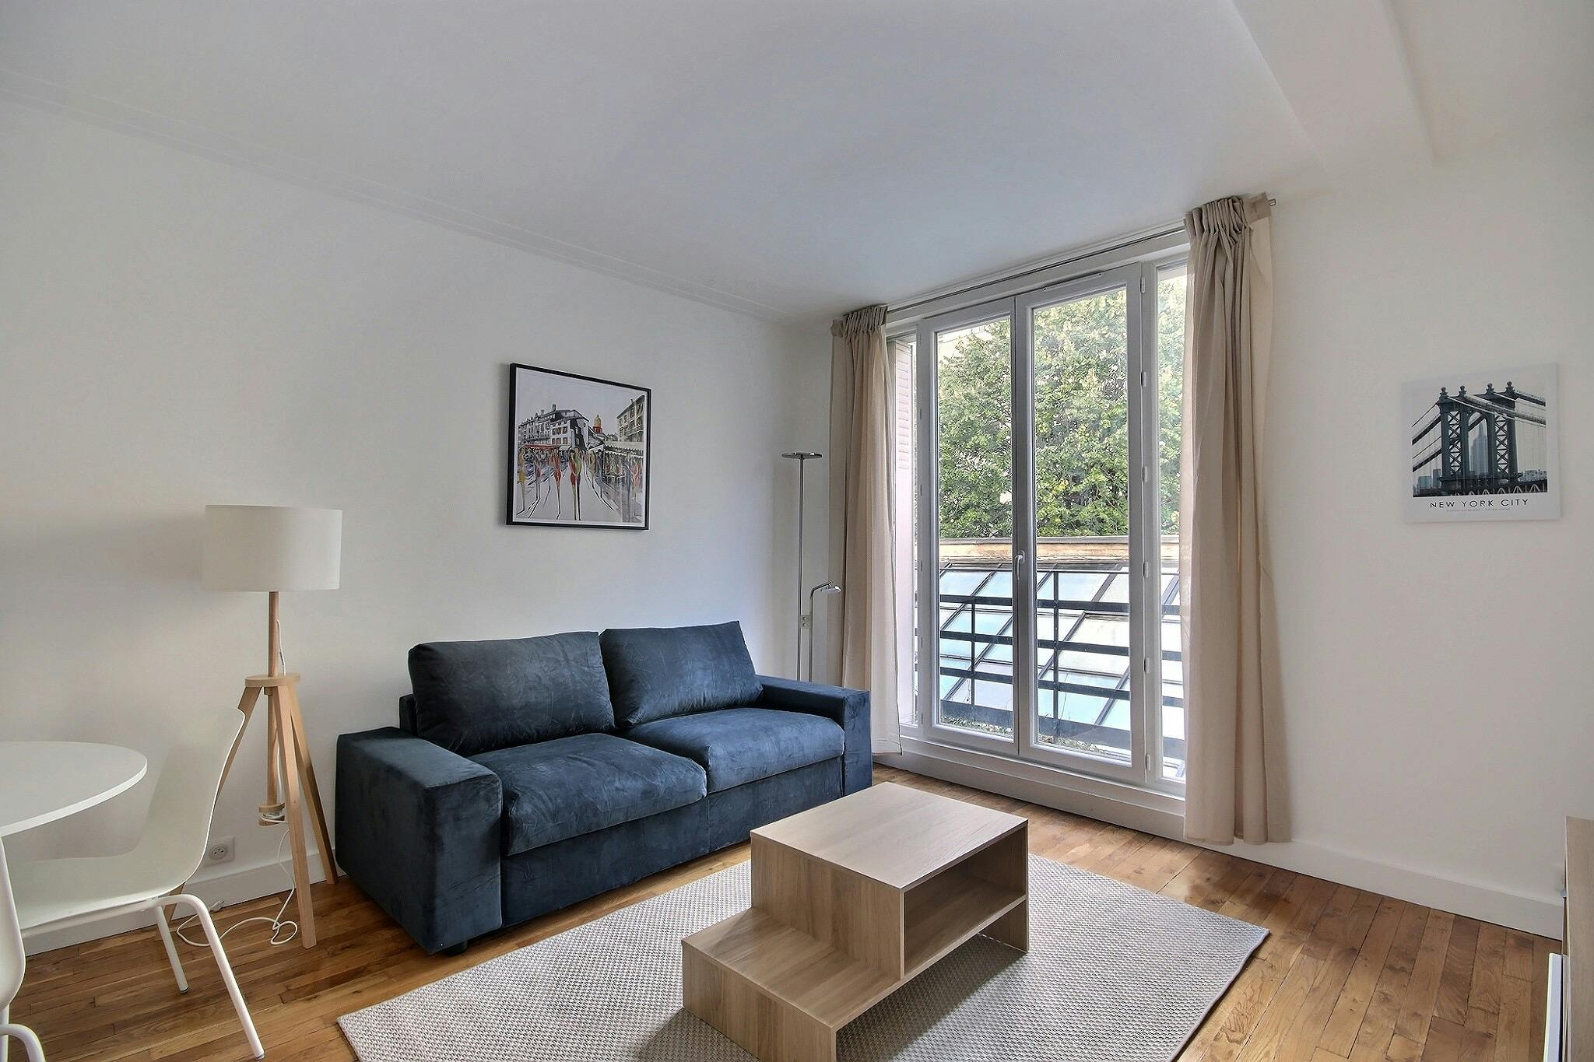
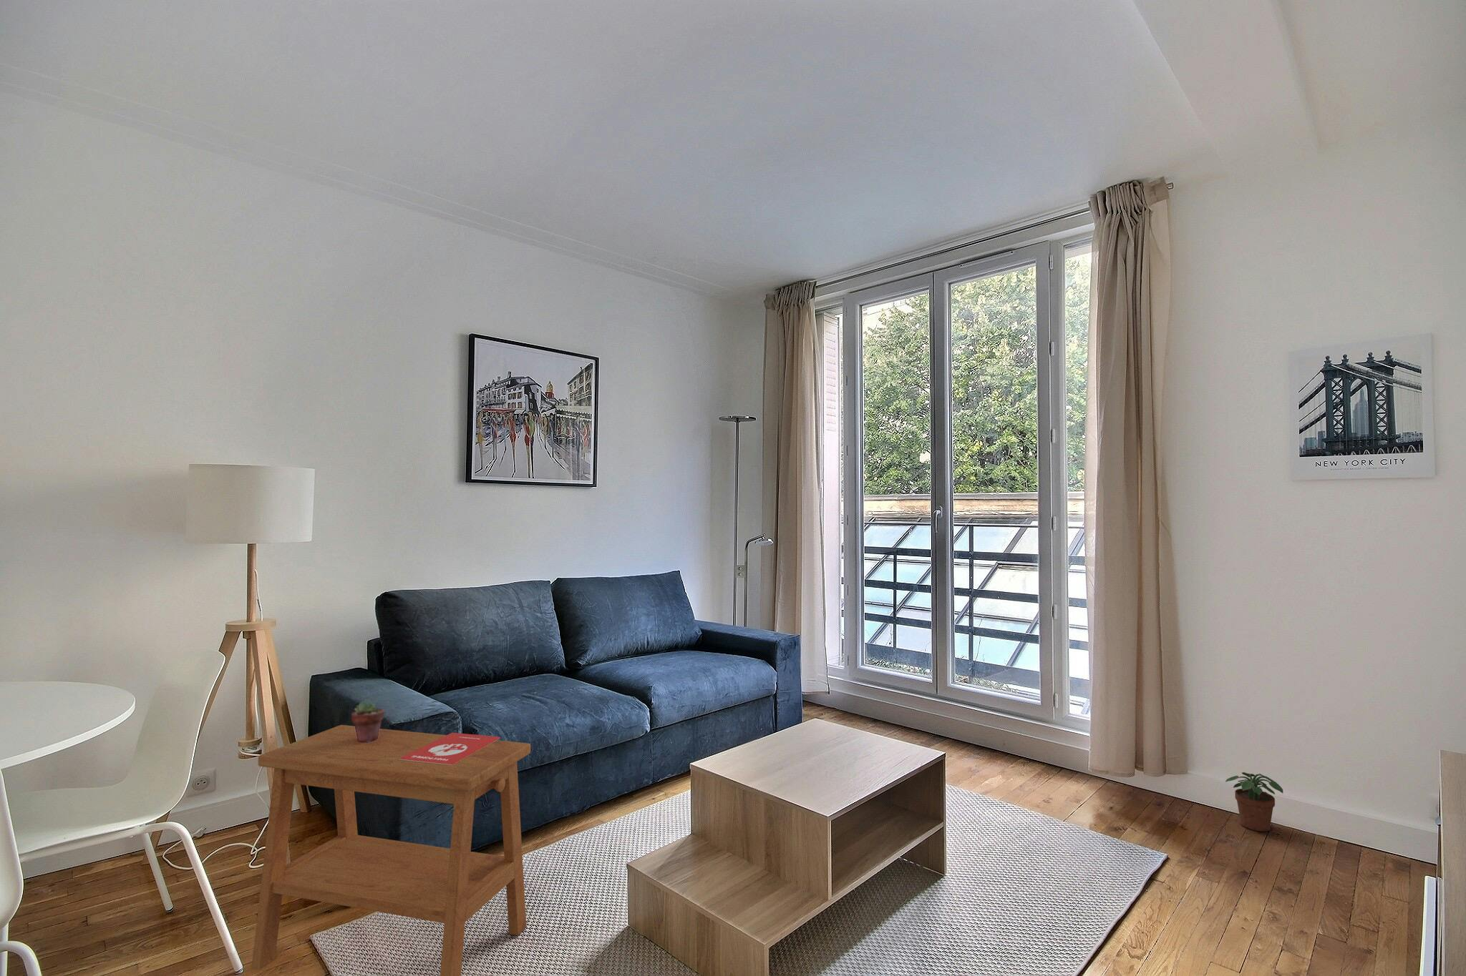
+ potted plant [1225,771,1284,832]
+ book [399,732,501,765]
+ side table [252,724,531,976]
+ potted succulent [351,699,385,743]
